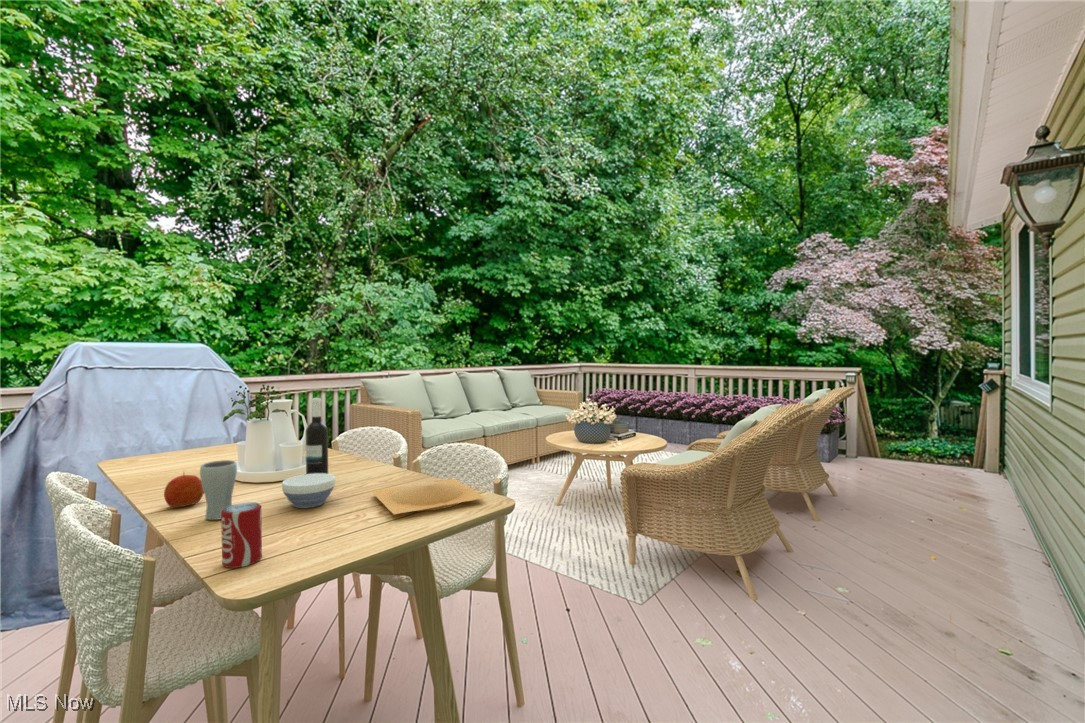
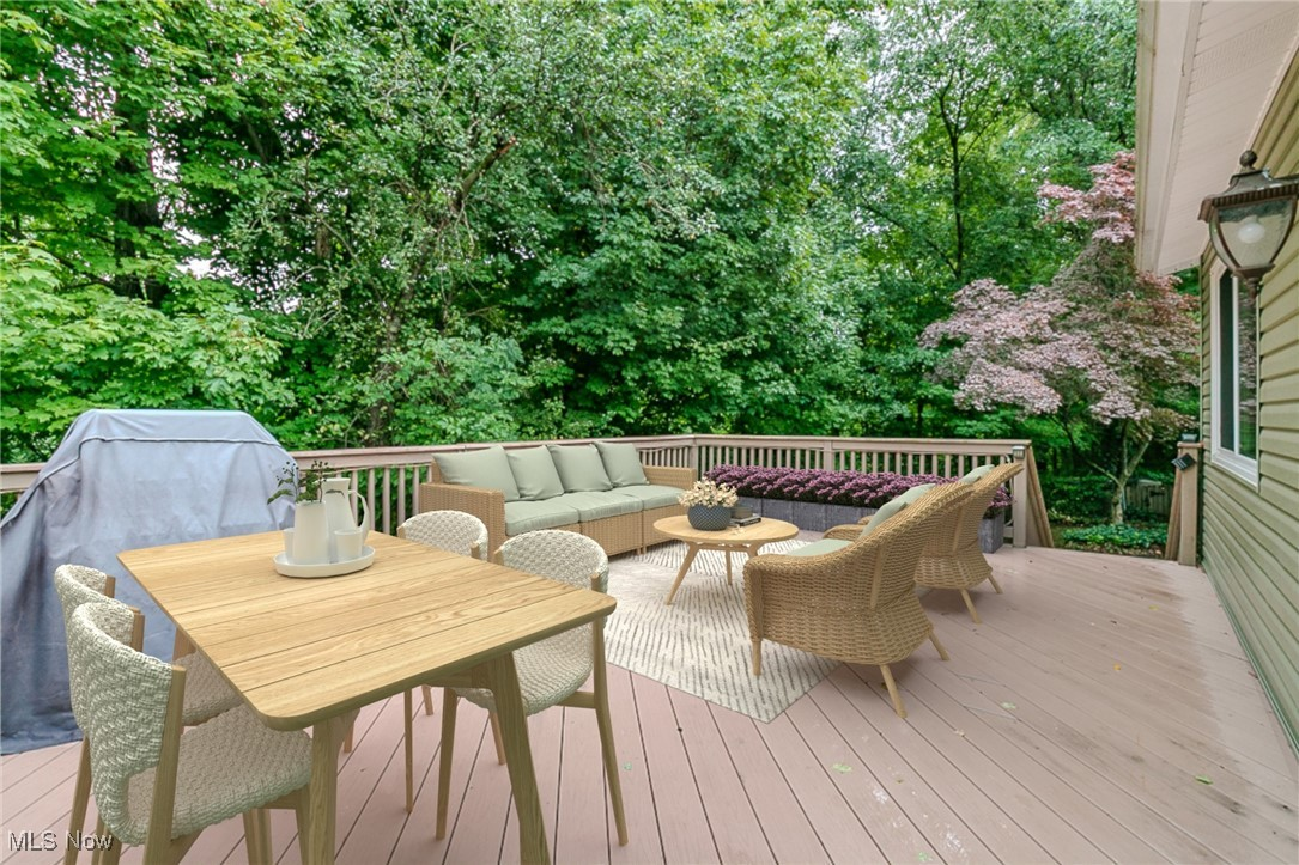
- bowl [281,473,336,510]
- wine bottle [305,397,329,474]
- drinking glass [199,459,238,521]
- plate [370,478,487,515]
- beverage can [220,501,263,569]
- apple [163,471,204,508]
